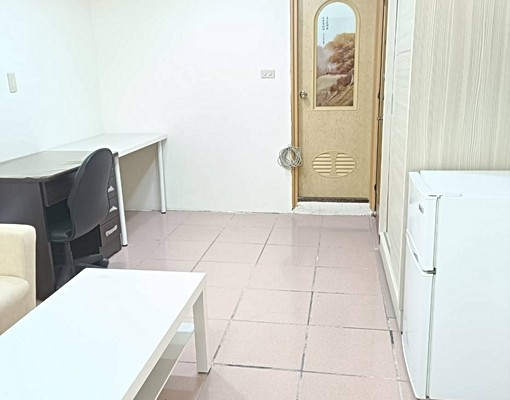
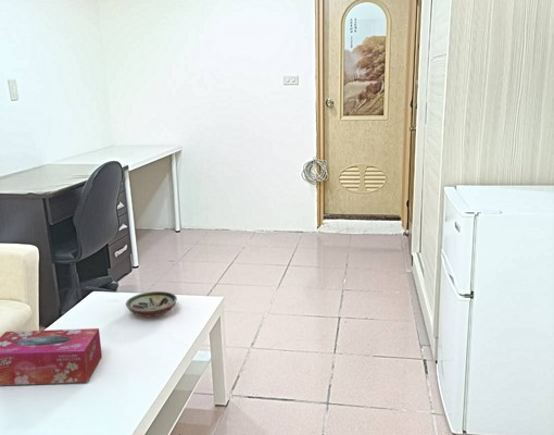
+ tissue box [0,327,103,386]
+ decorative bowl [125,290,178,318]
